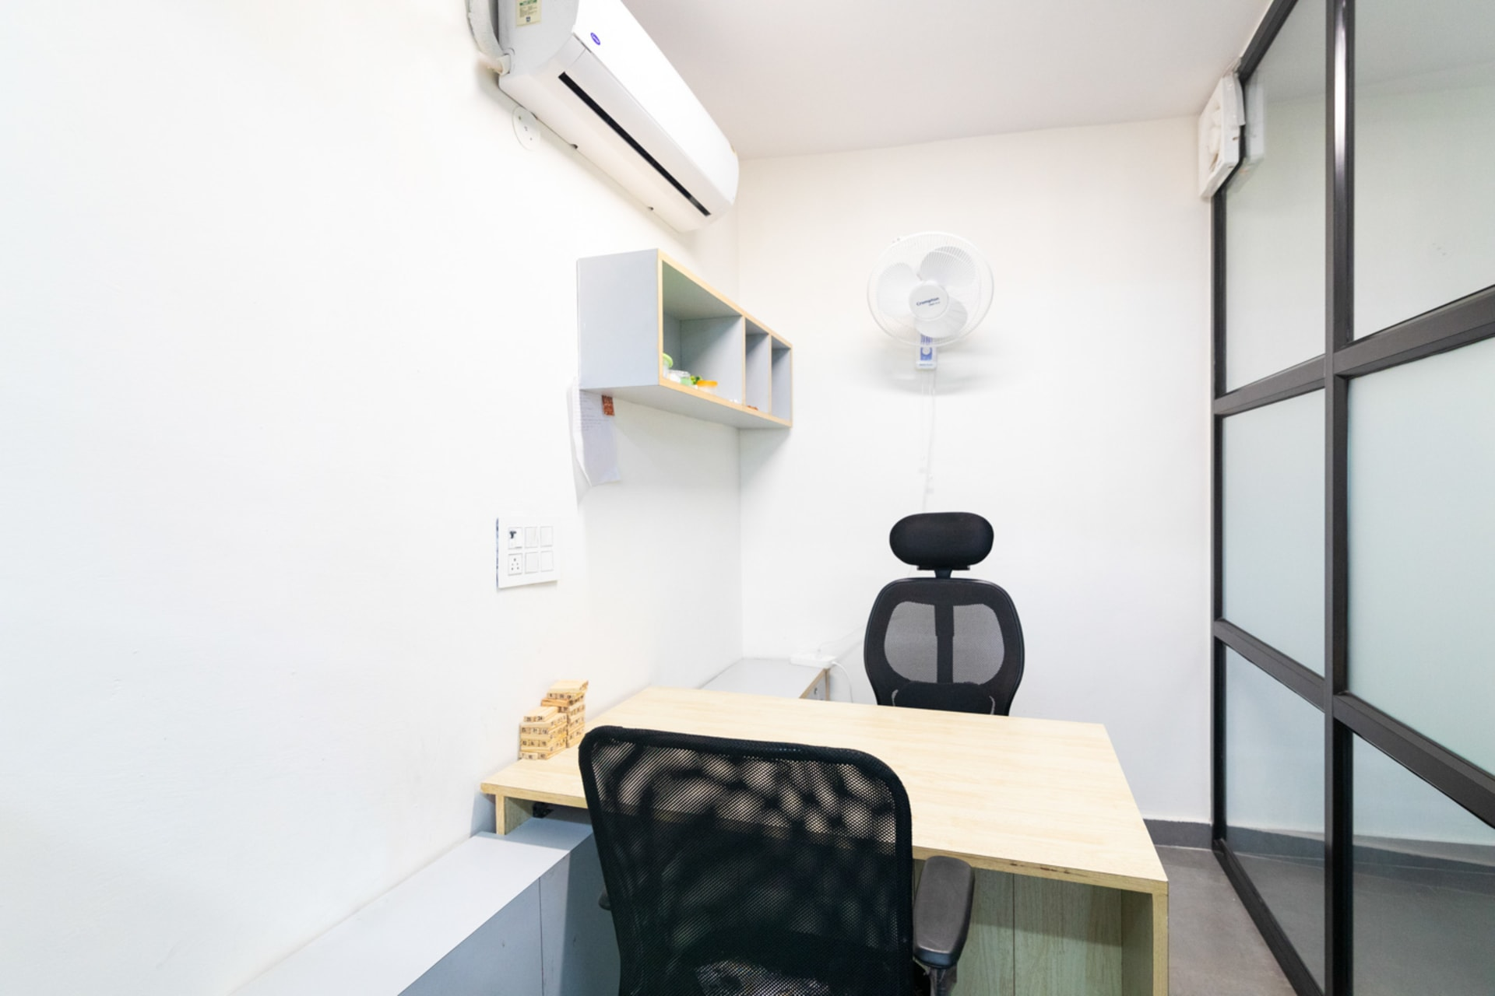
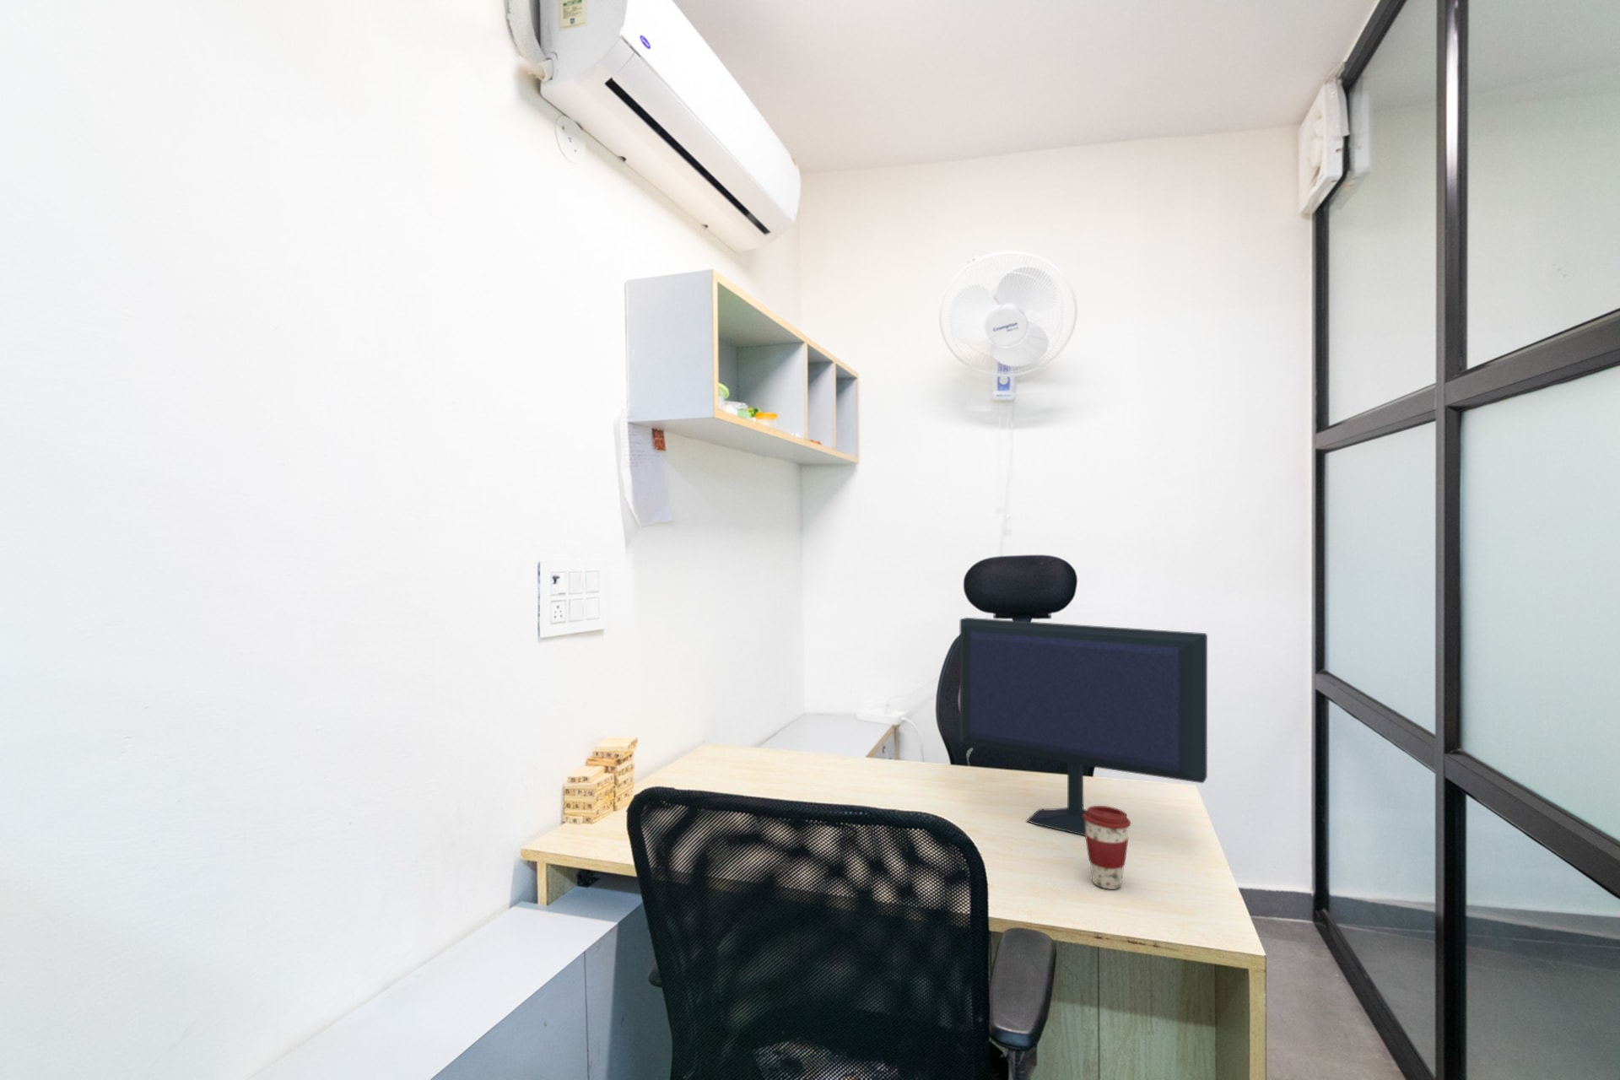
+ computer monitor [958,617,1208,837]
+ coffee cup [1082,805,1132,890]
